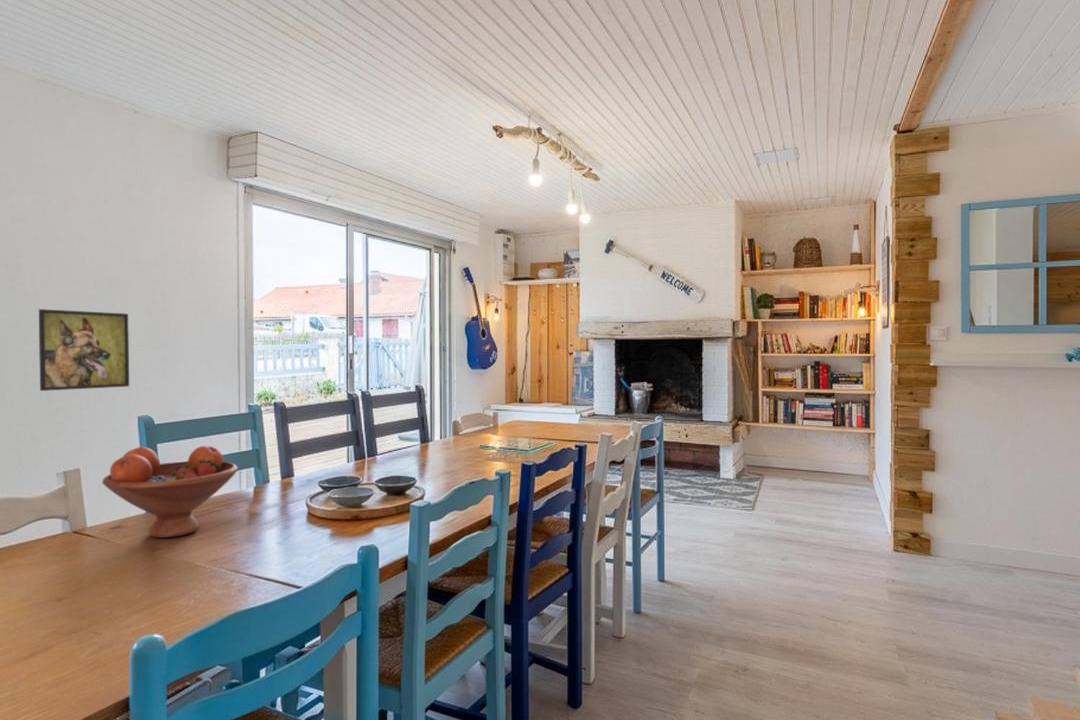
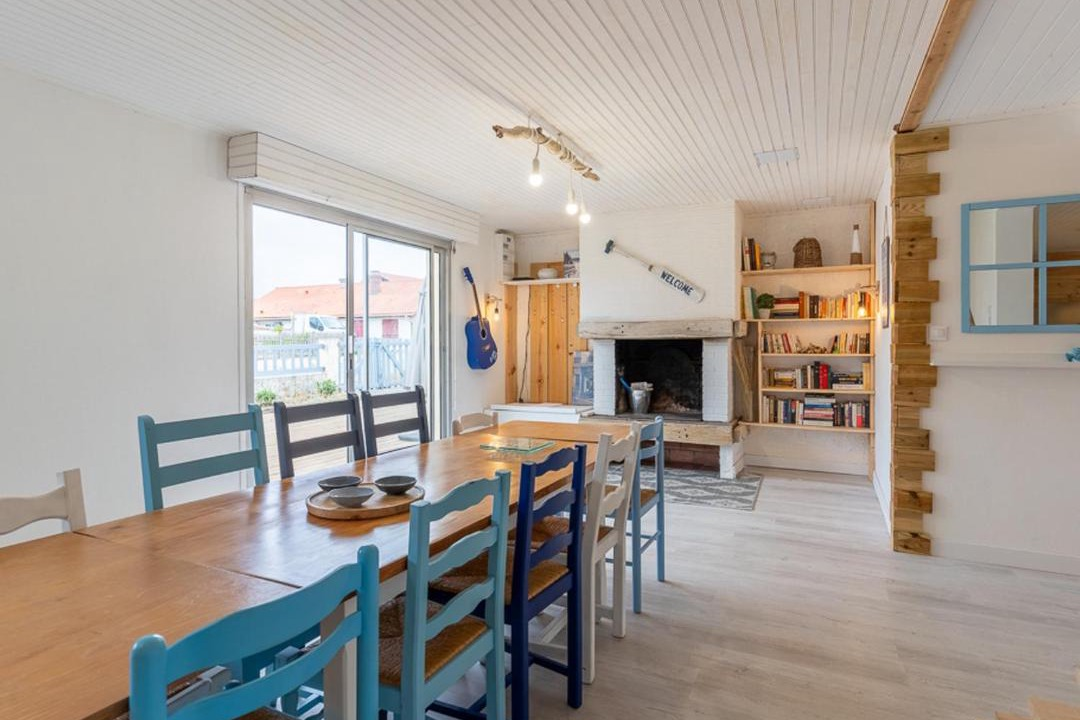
- fruit bowl [101,445,239,539]
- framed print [38,308,130,392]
